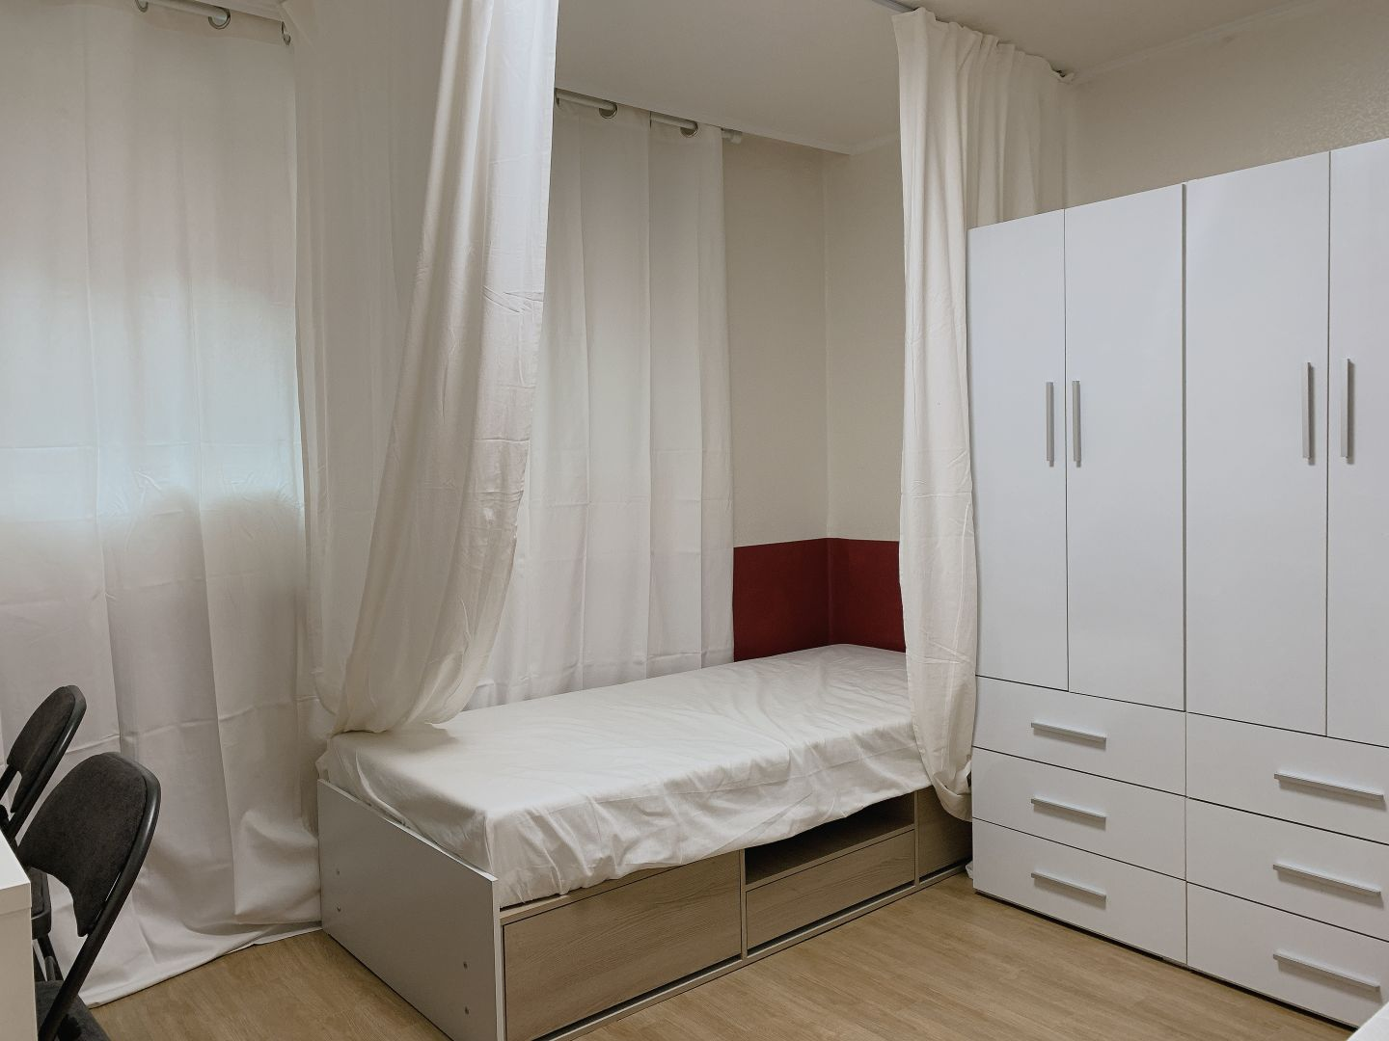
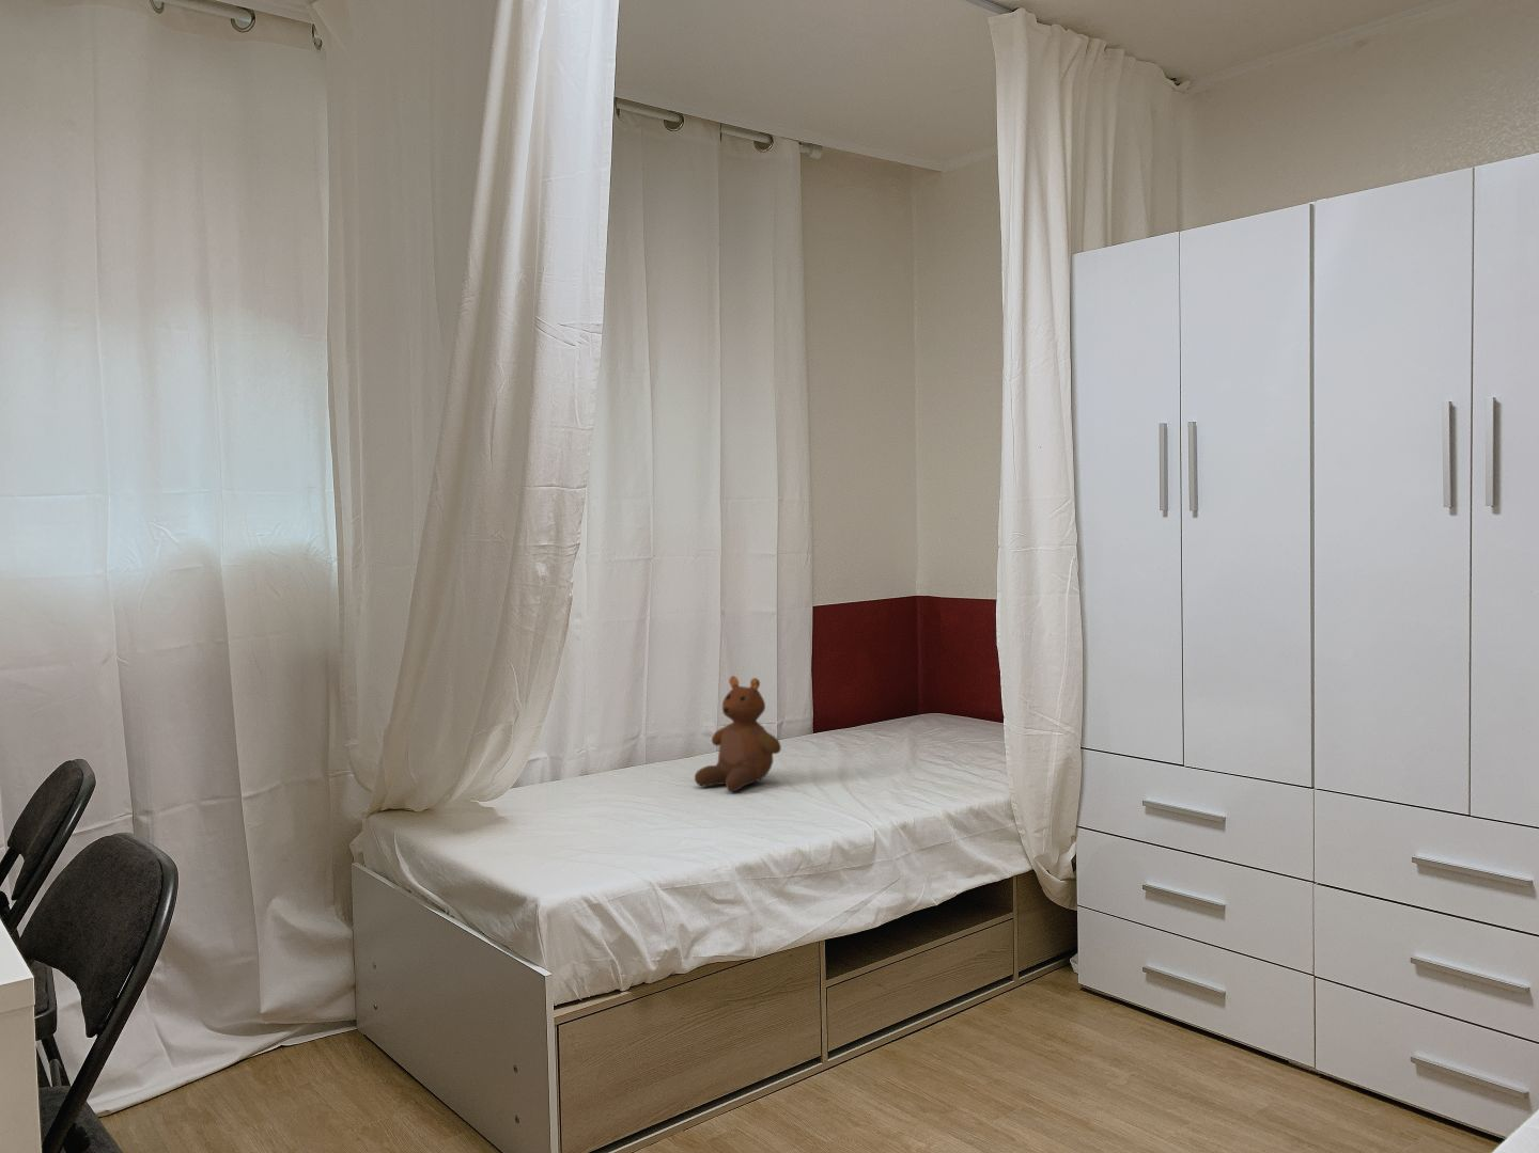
+ teddy bear [693,675,783,792]
